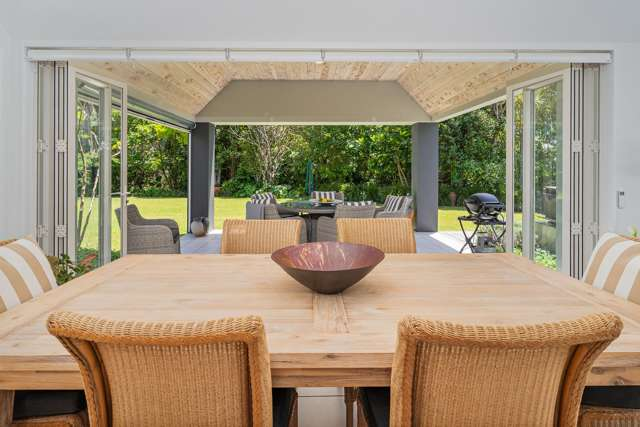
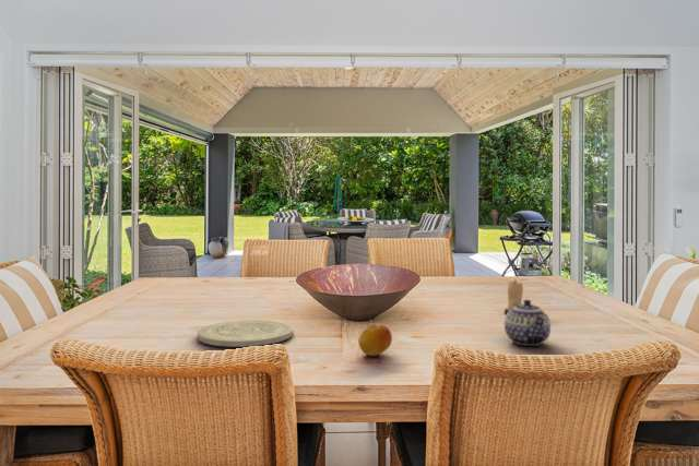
+ teapot [503,298,552,347]
+ plate [197,320,294,348]
+ candle [503,278,524,314]
+ fruit [358,323,393,357]
